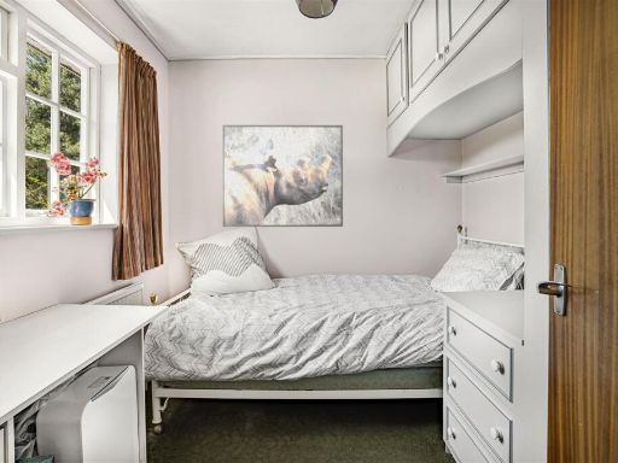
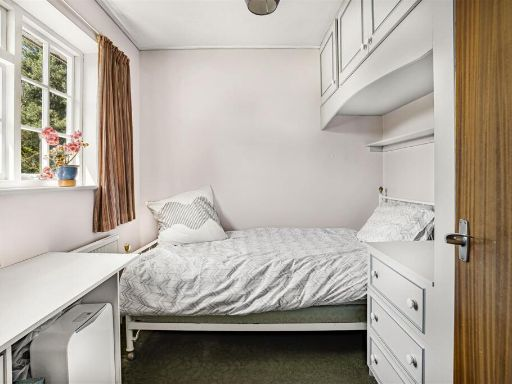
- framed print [222,124,344,228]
